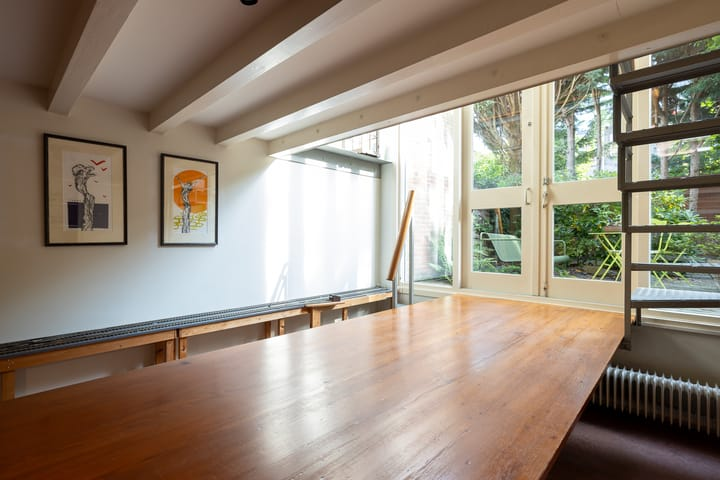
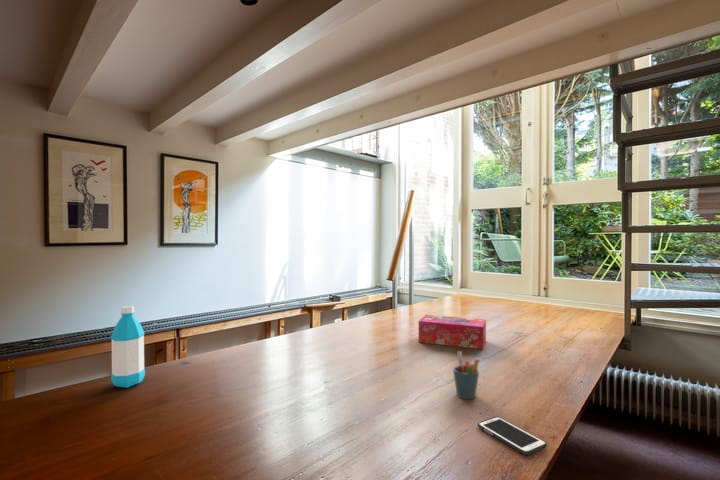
+ water bottle [110,305,146,389]
+ pen holder [452,350,481,400]
+ tissue box [418,314,487,350]
+ cell phone [477,416,548,456]
